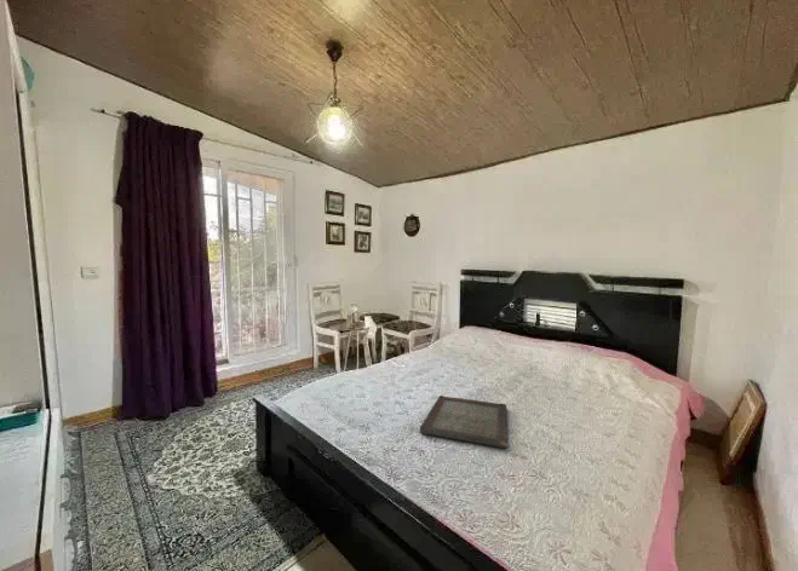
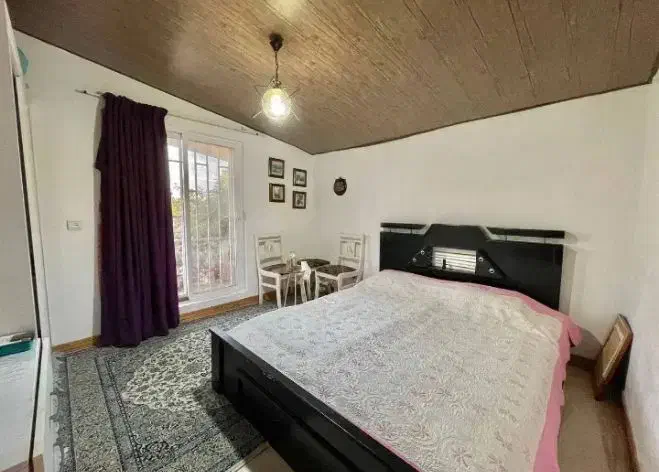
- serving tray [419,394,509,449]
